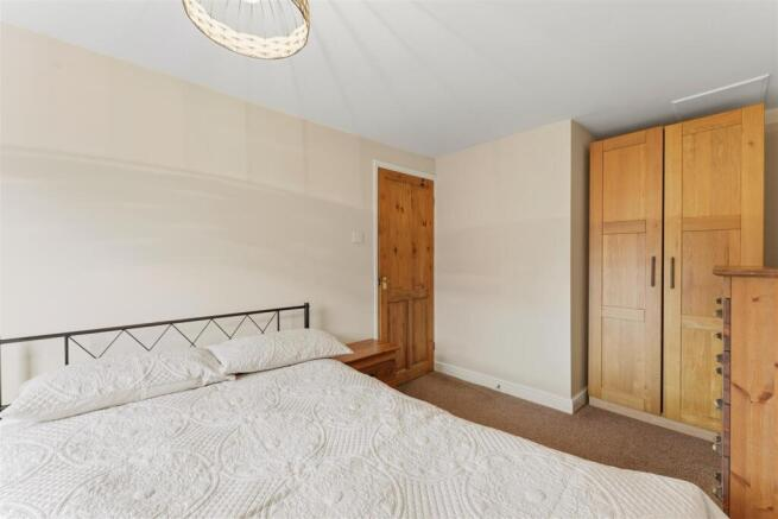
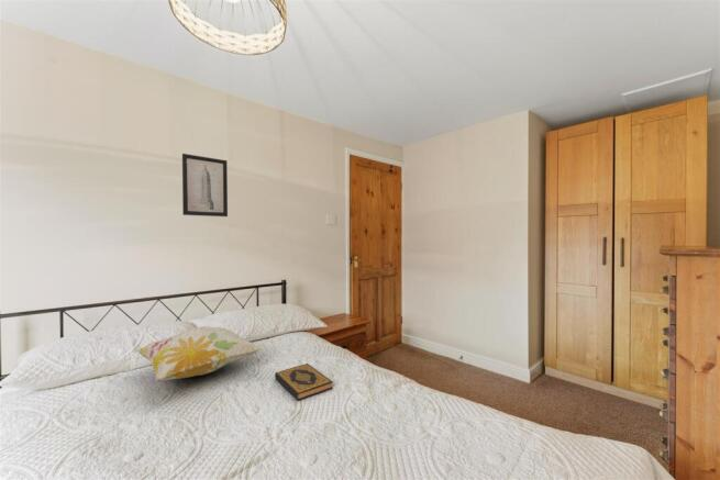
+ decorative pillow [134,325,263,382]
+ wall art [181,153,229,217]
+ hardback book [274,362,334,401]
